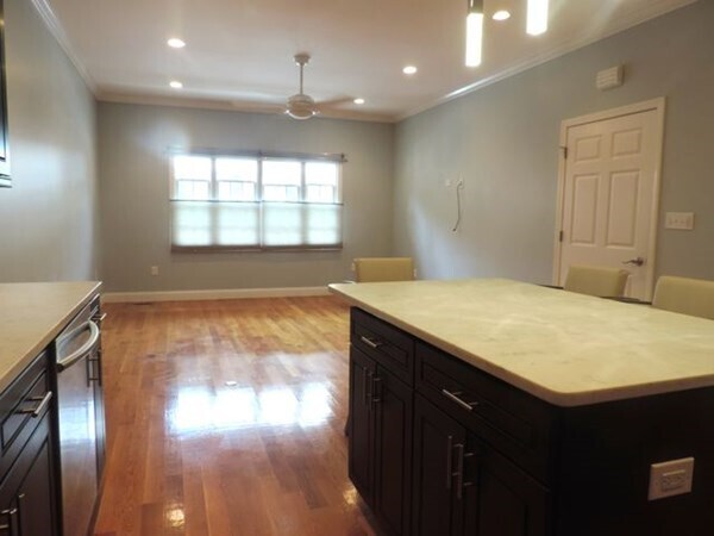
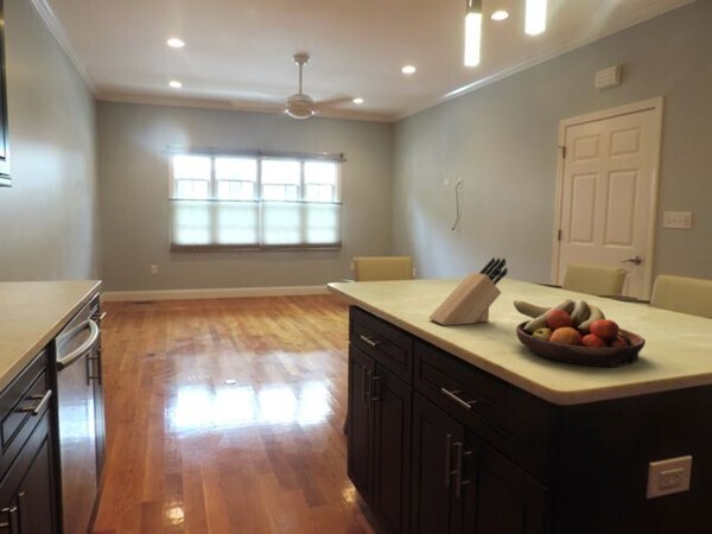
+ fruit bowl [513,298,647,368]
+ knife block [427,256,509,326]
